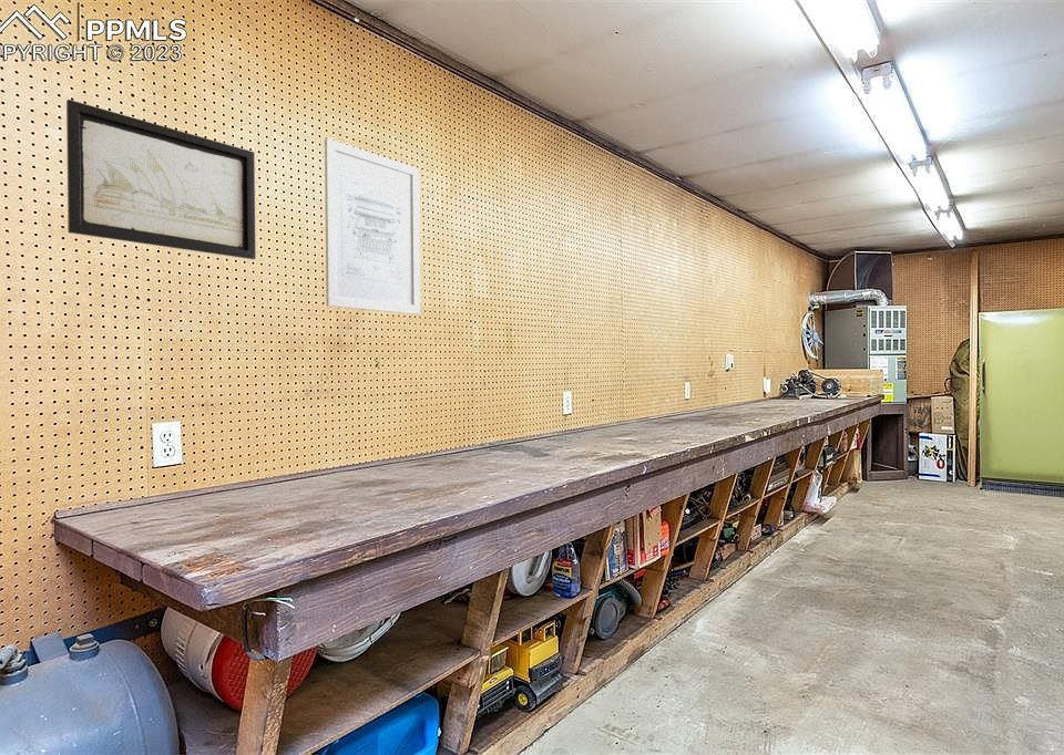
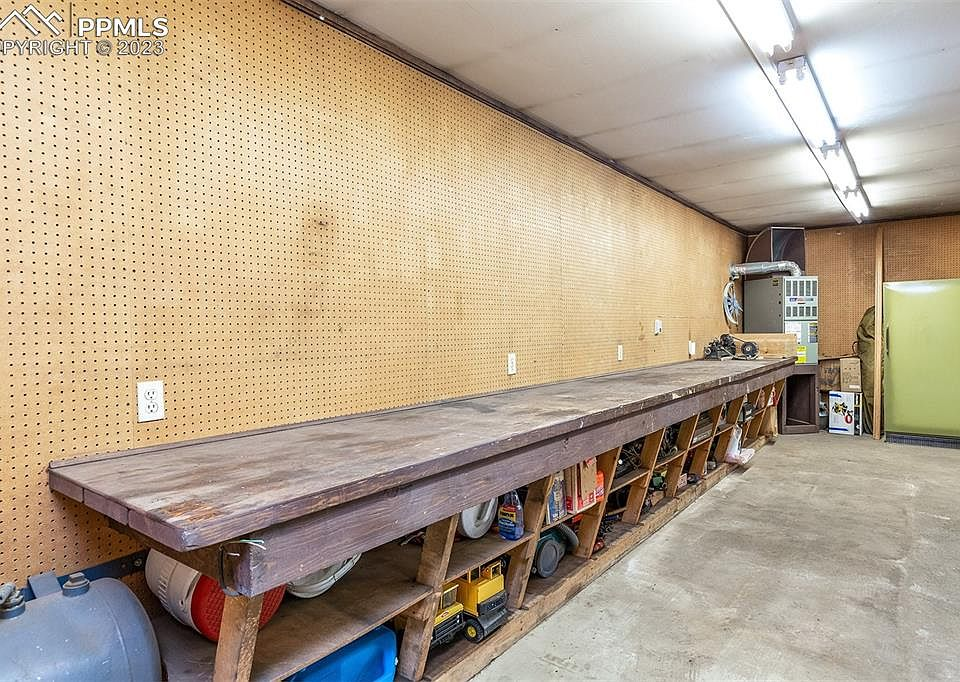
- wall art [65,99,257,260]
- wall art [324,137,421,316]
